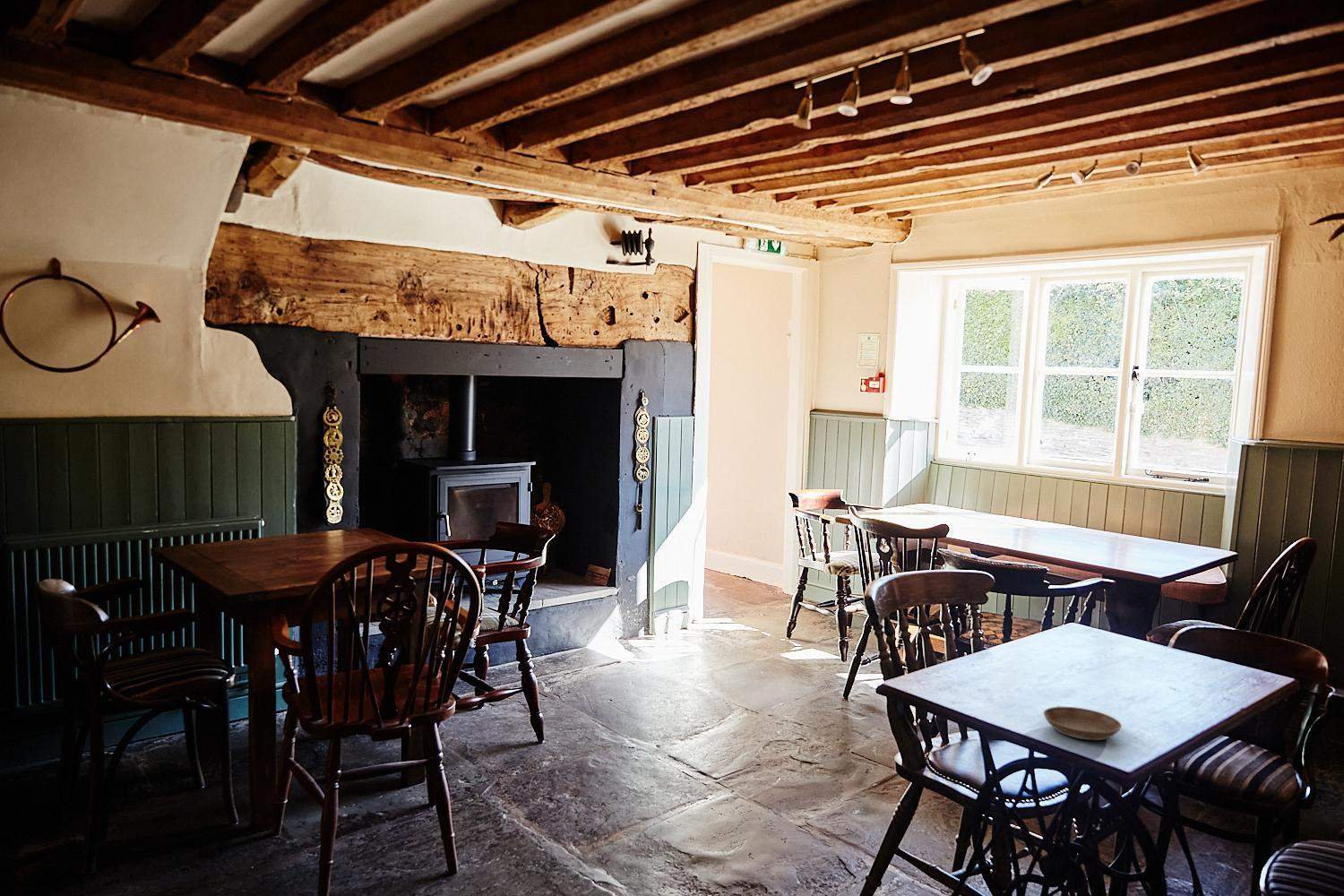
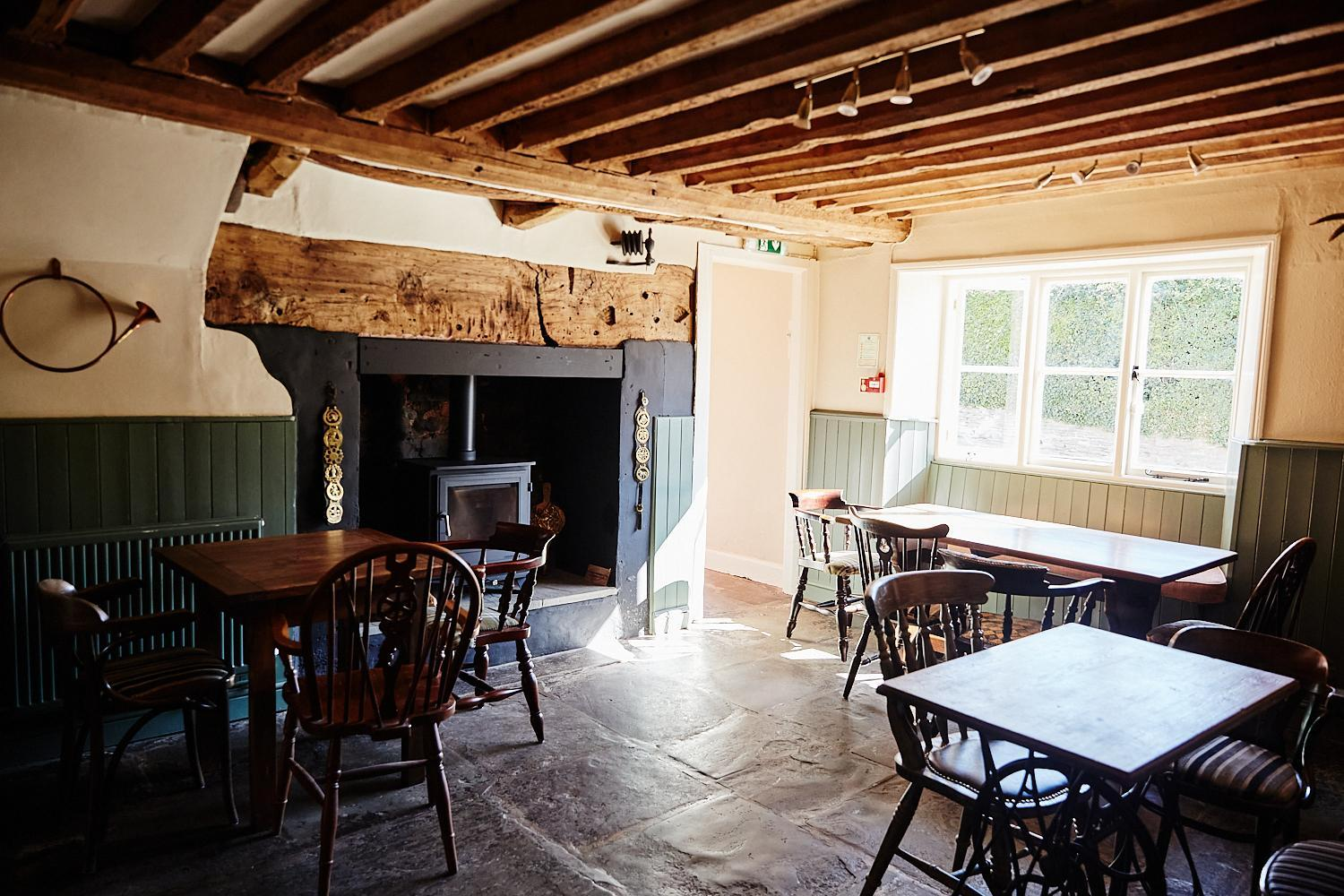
- saucer [1043,706,1123,741]
